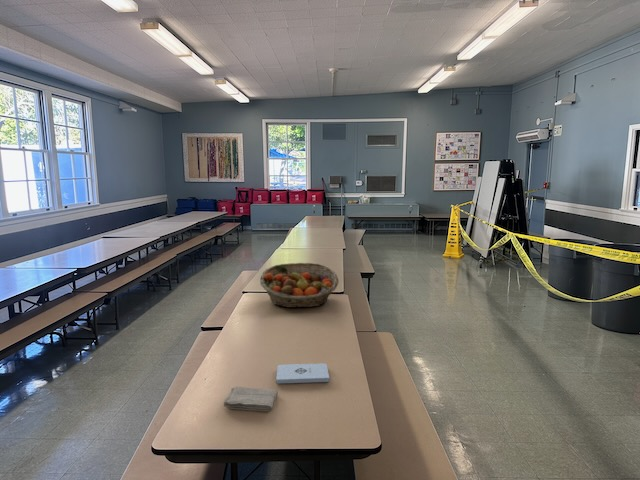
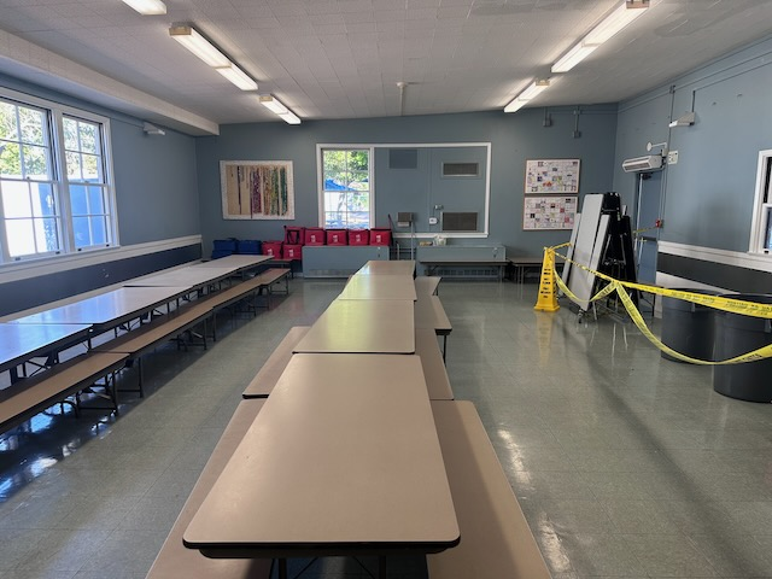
- notepad [275,362,330,385]
- washcloth [223,385,279,412]
- fruit basket [259,262,339,309]
